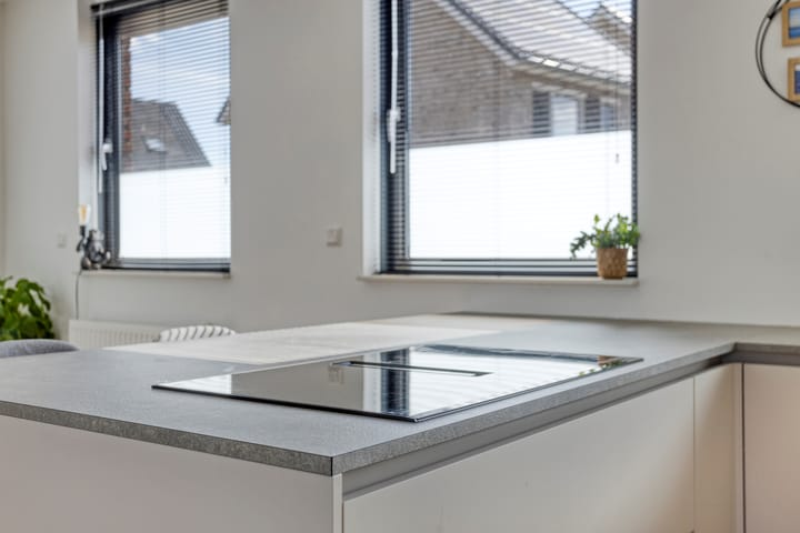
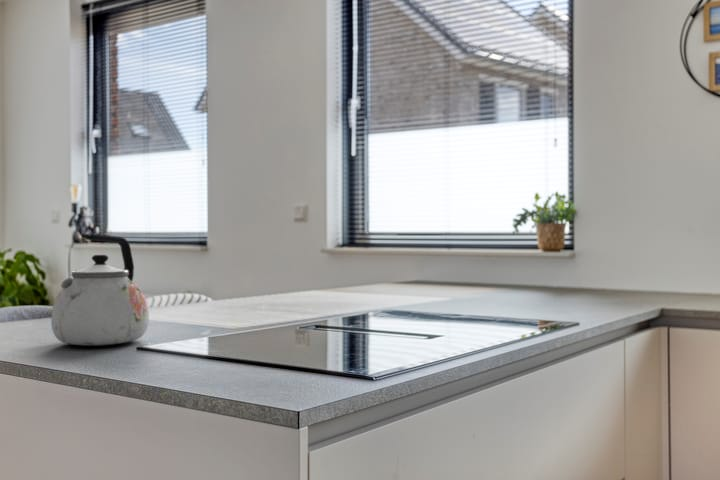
+ kettle [50,233,150,347]
